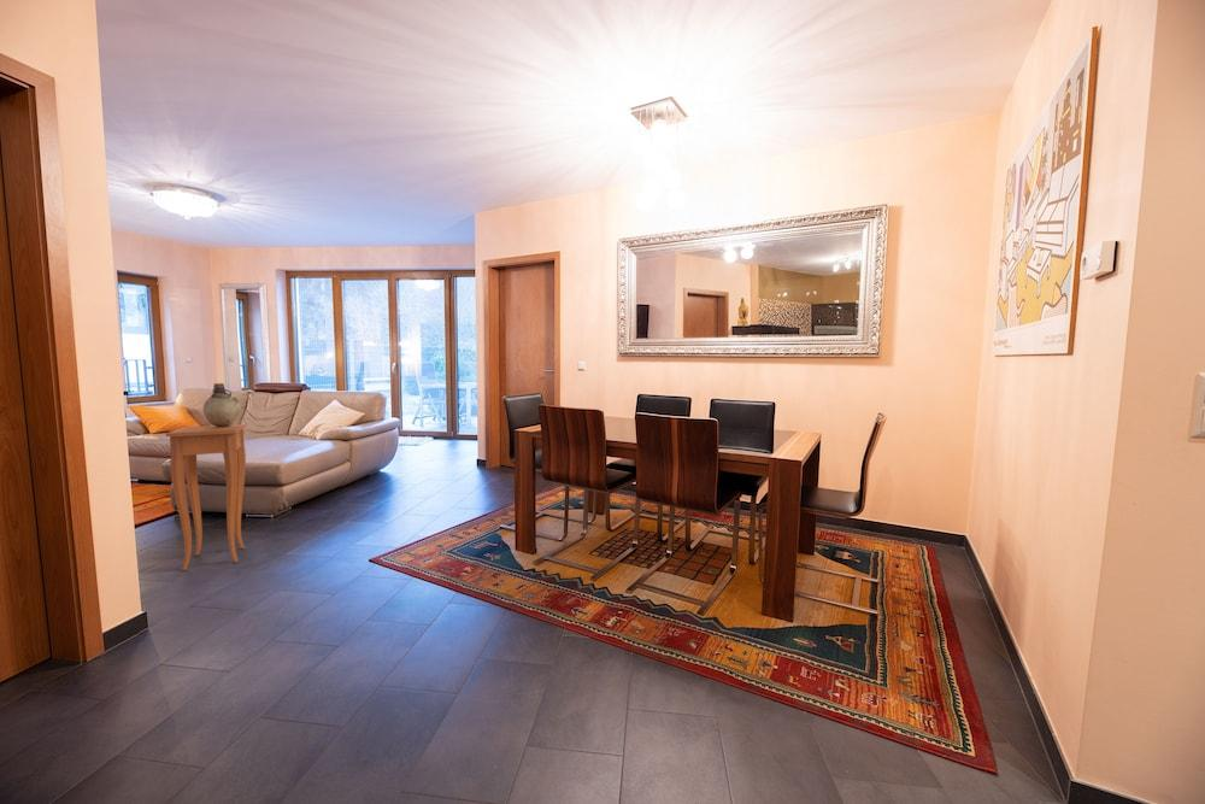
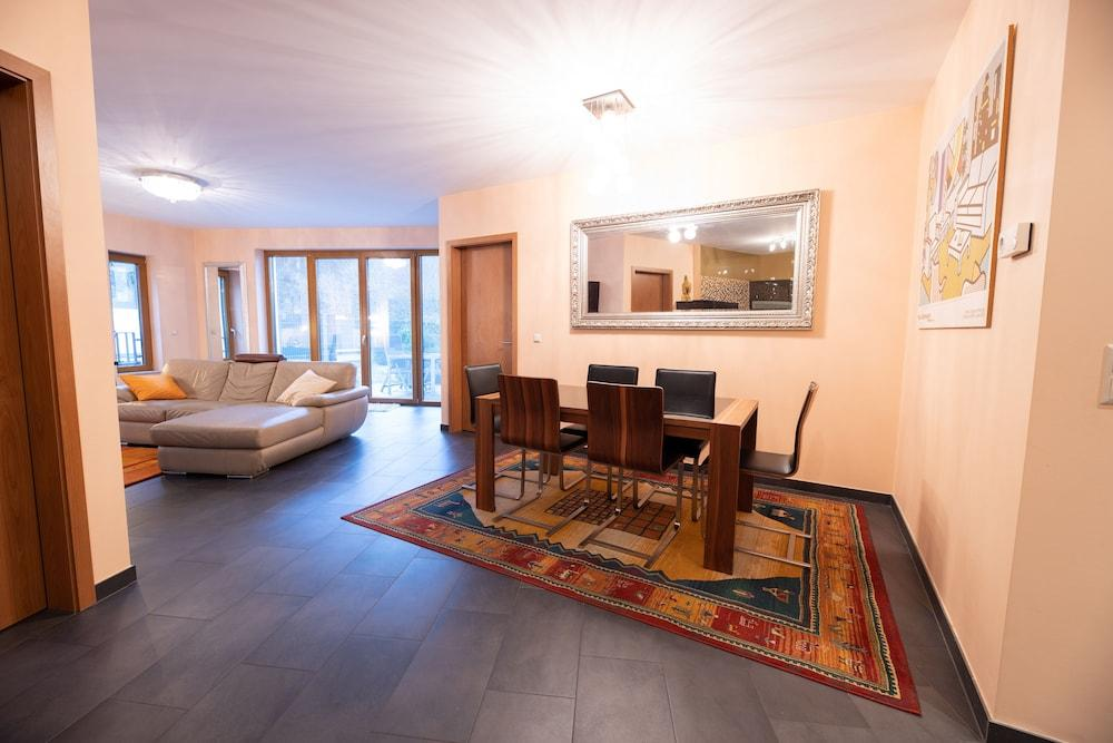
- side table [165,423,247,571]
- vase [202,382,242,427]
